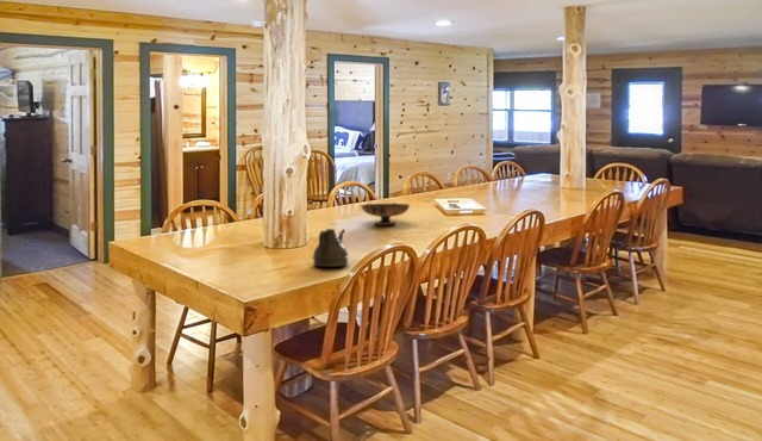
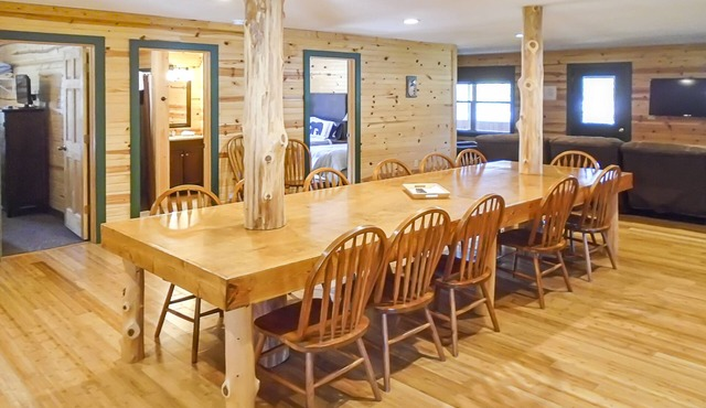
- decorative bowl [360,201,411,226]
- teapot [311,228,350,268]
